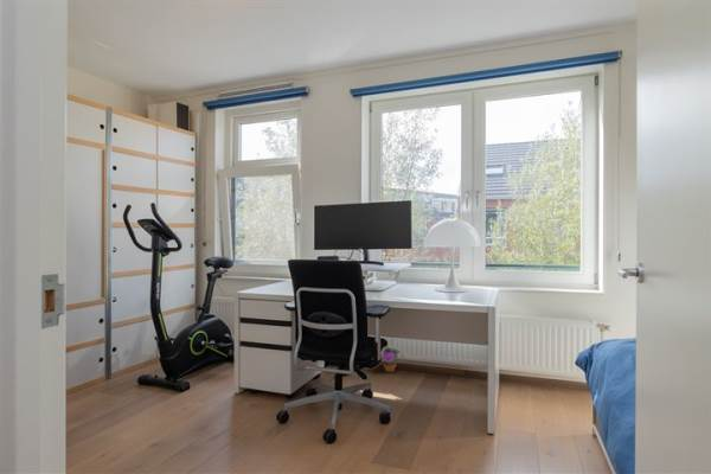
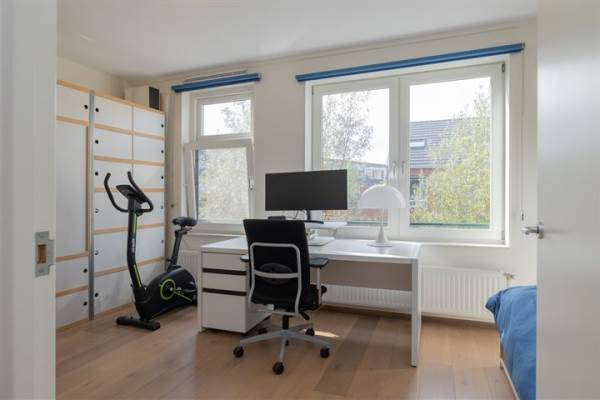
- decorative plant [382,345,405,373]
